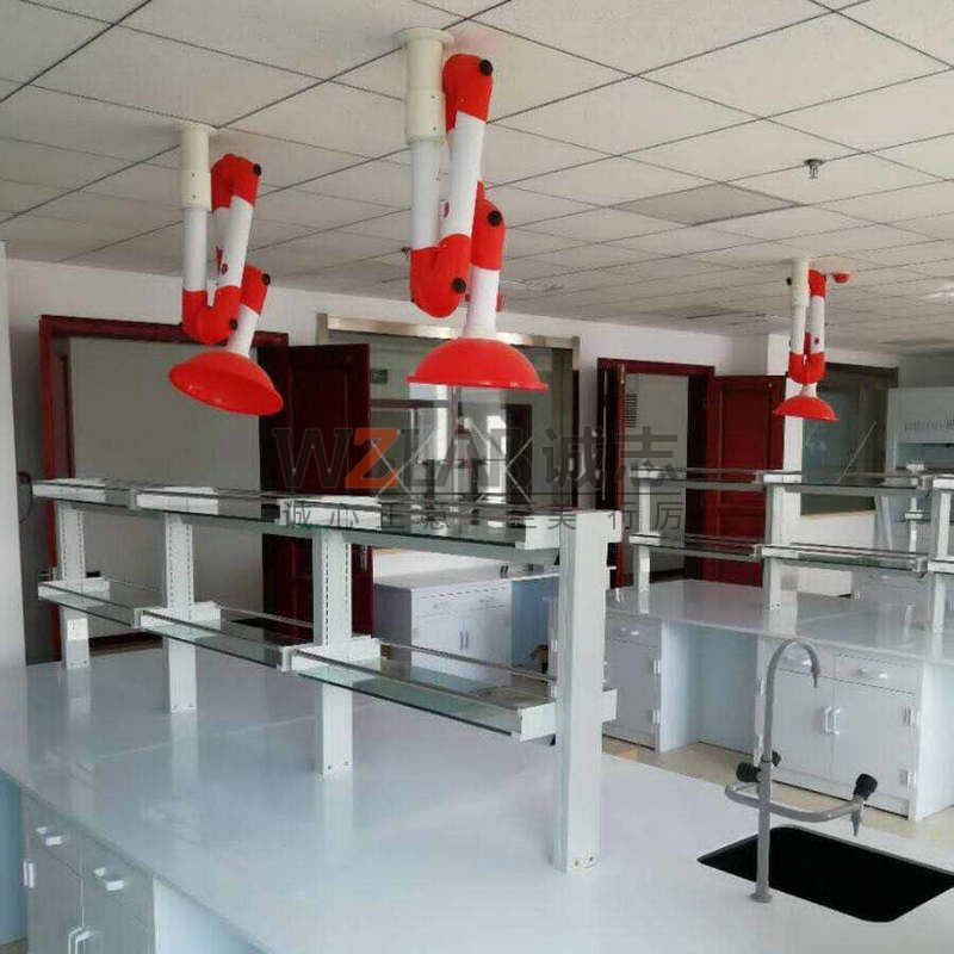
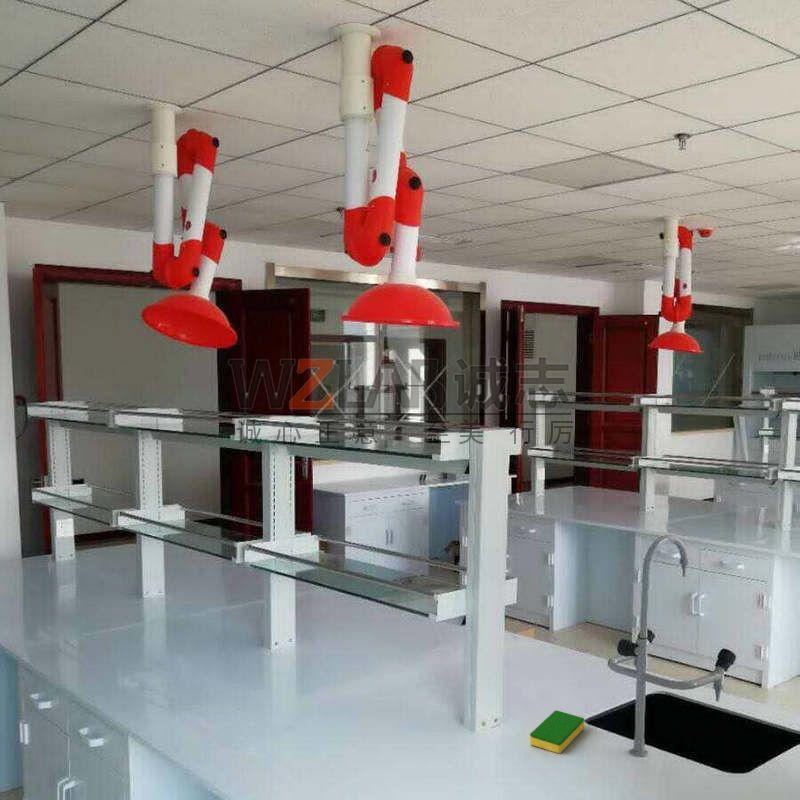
+ dish sponge [529,709,585,754]
